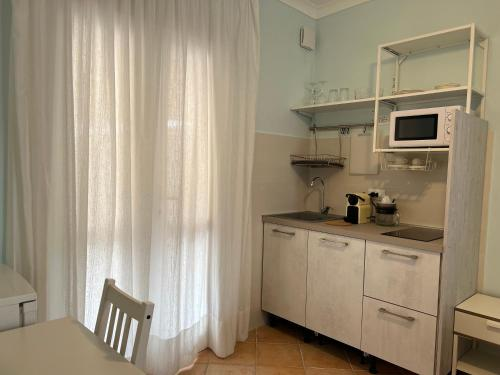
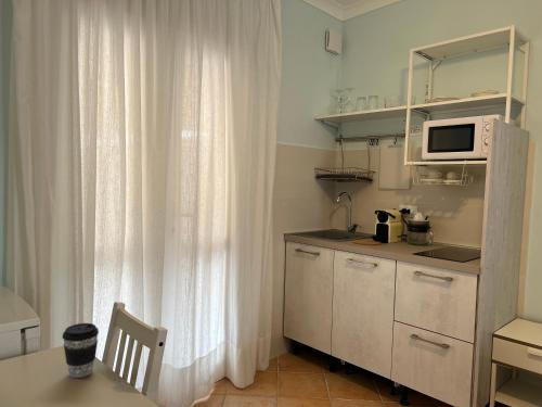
+ coffee cup [61,322,100,379]
